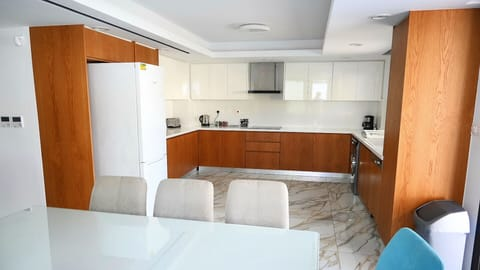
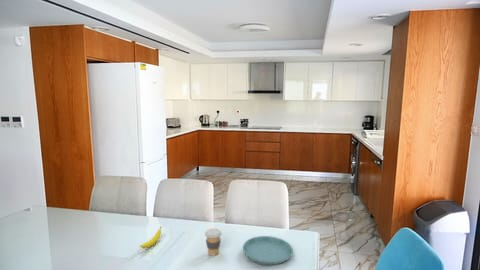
+ banana [139,226,163,250]
+ coffee cup [204,227,223,257]
+ saucer [242,235,294,266]
